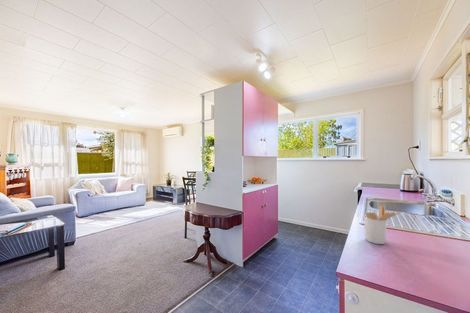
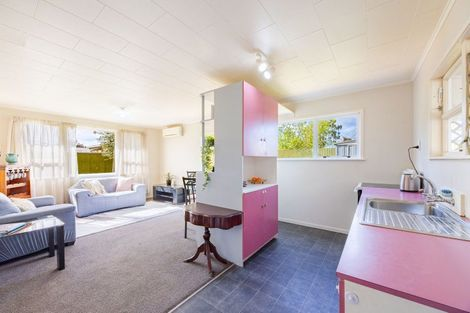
- utensil holder [363,204,401,245]
